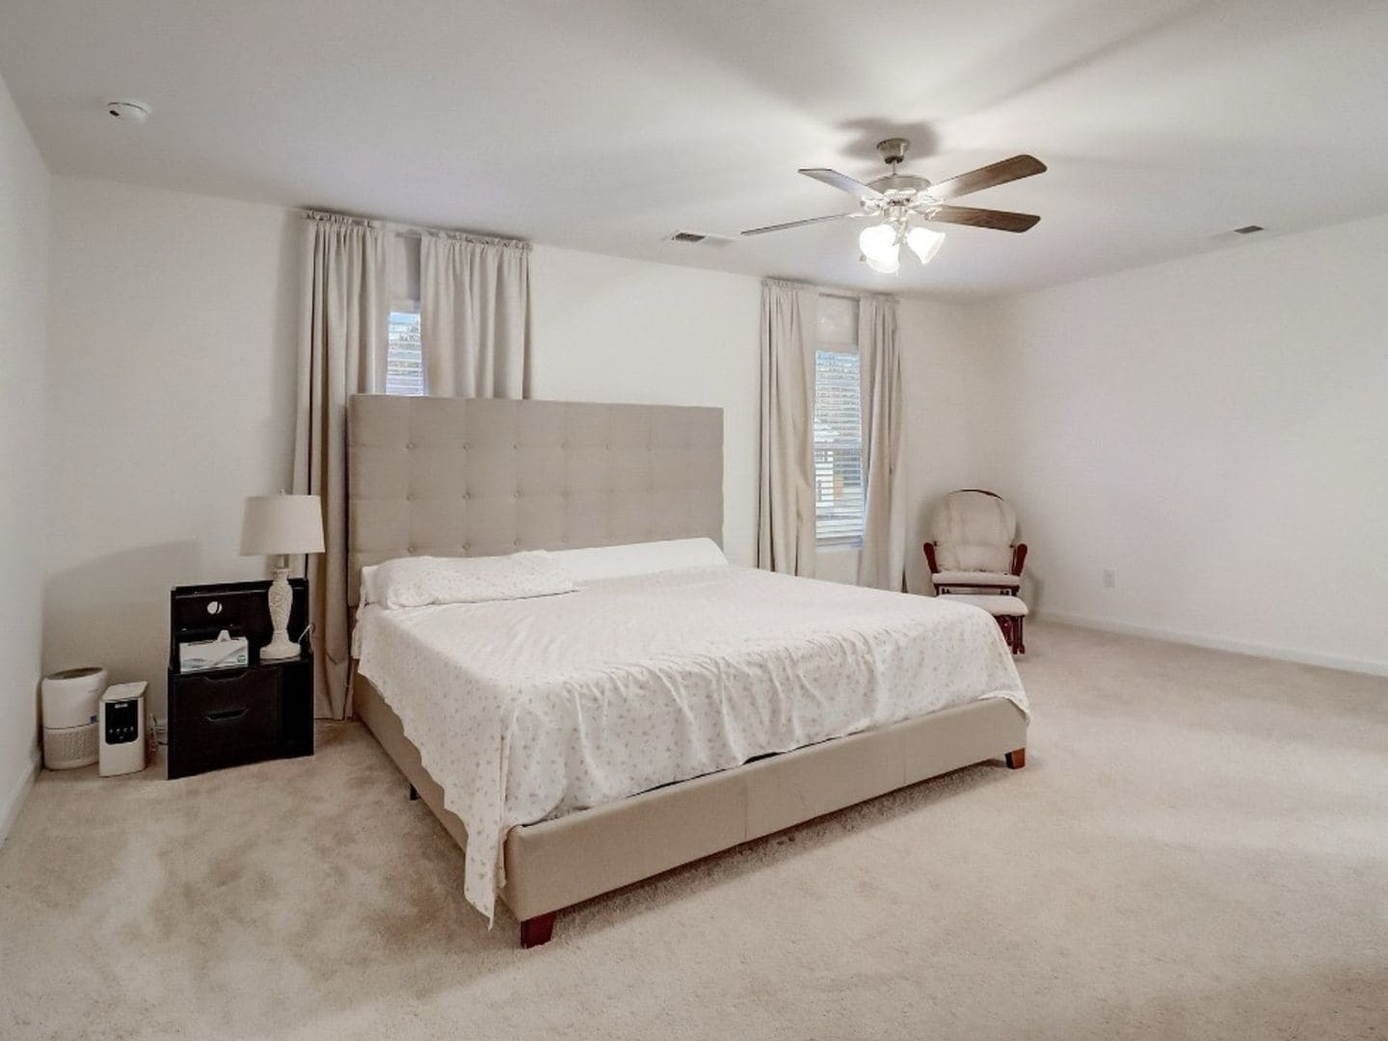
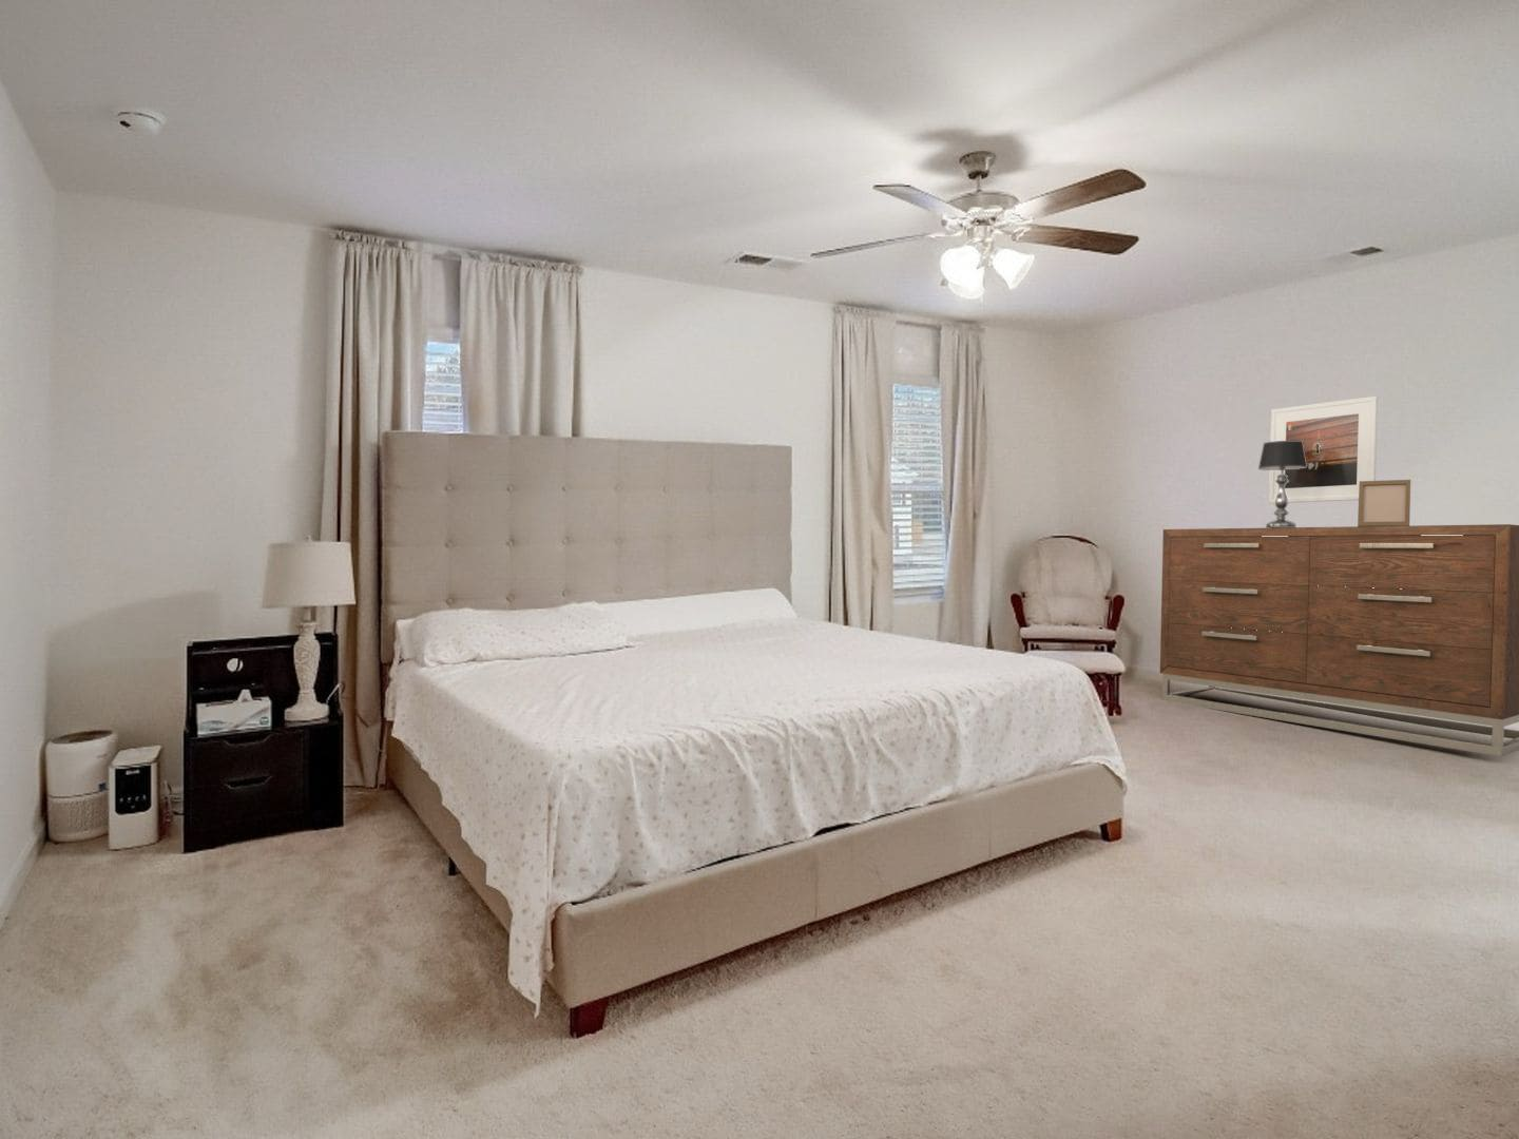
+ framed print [1268,396,1379,504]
+ dresser [1159,523,1519,757]
+ table lamp [1257,440,1307,529]
+ photo frame [1356,479,1411,526]
